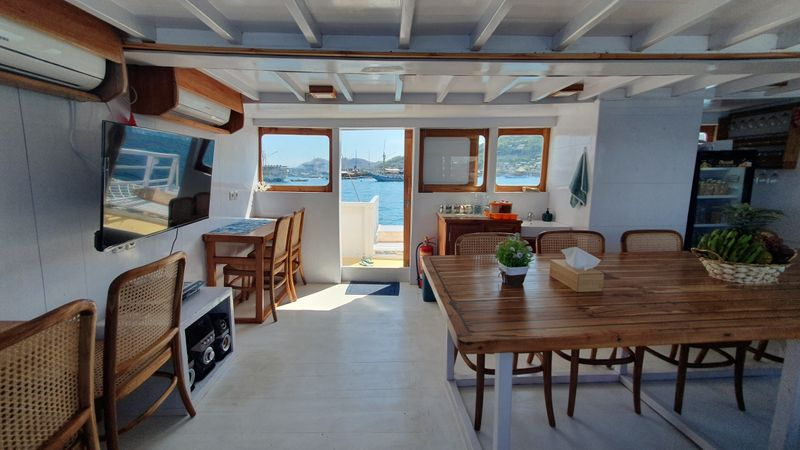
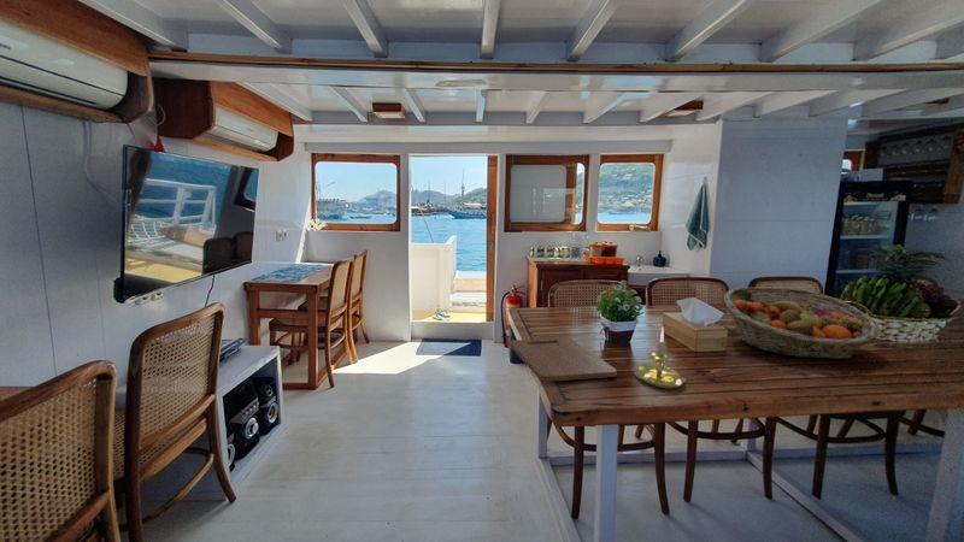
+ candle holder [634,326,687,390]
+ fruit basket [723,285,882,360]
+ cutting board [509,336,618,383]
